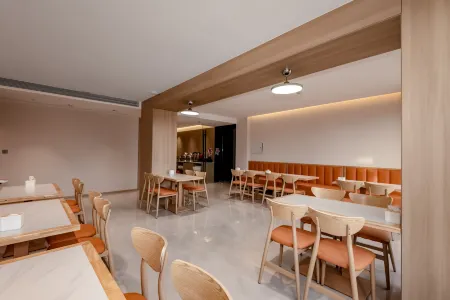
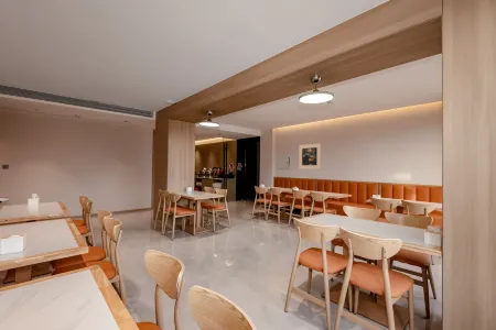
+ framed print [298,142,322,170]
